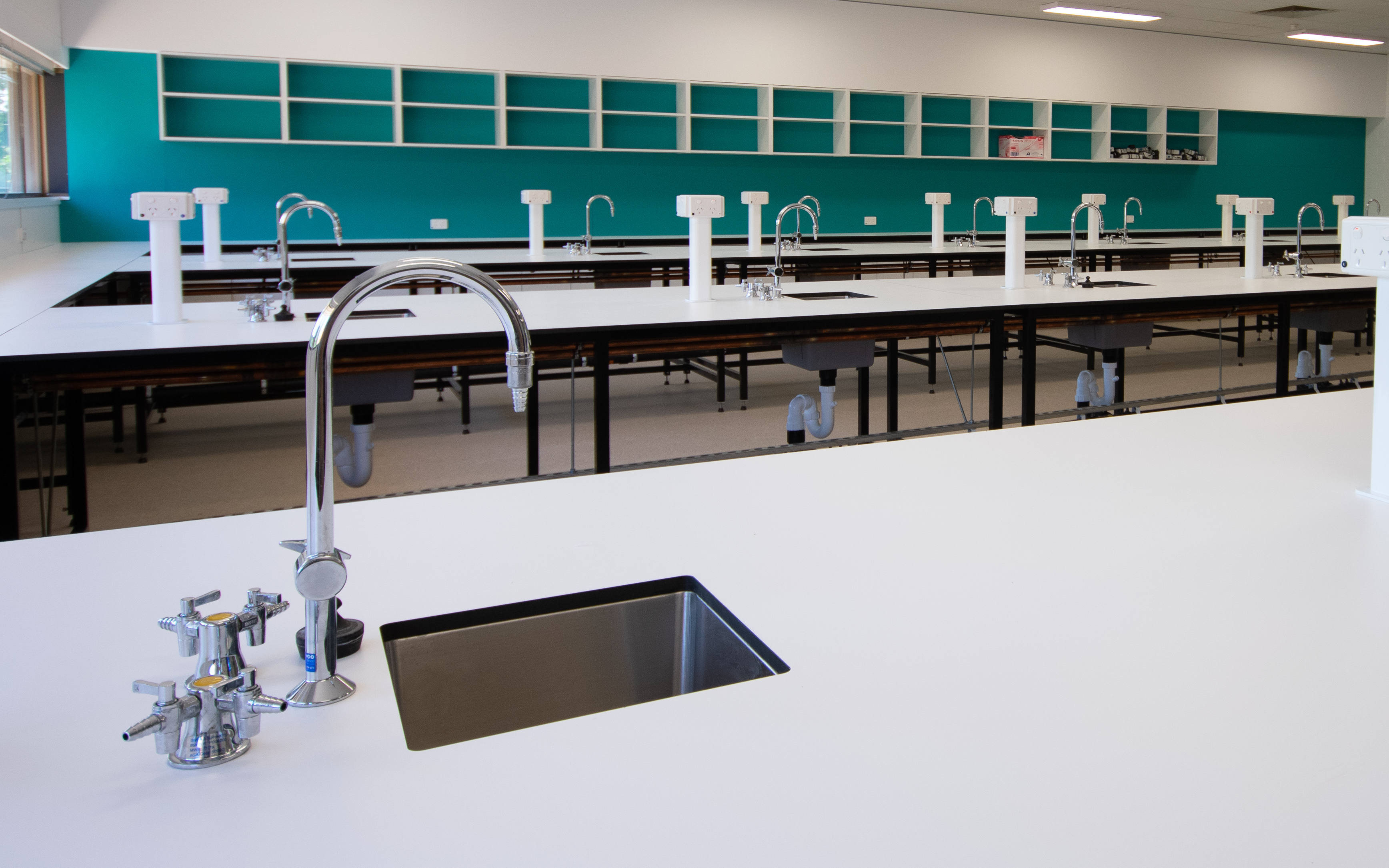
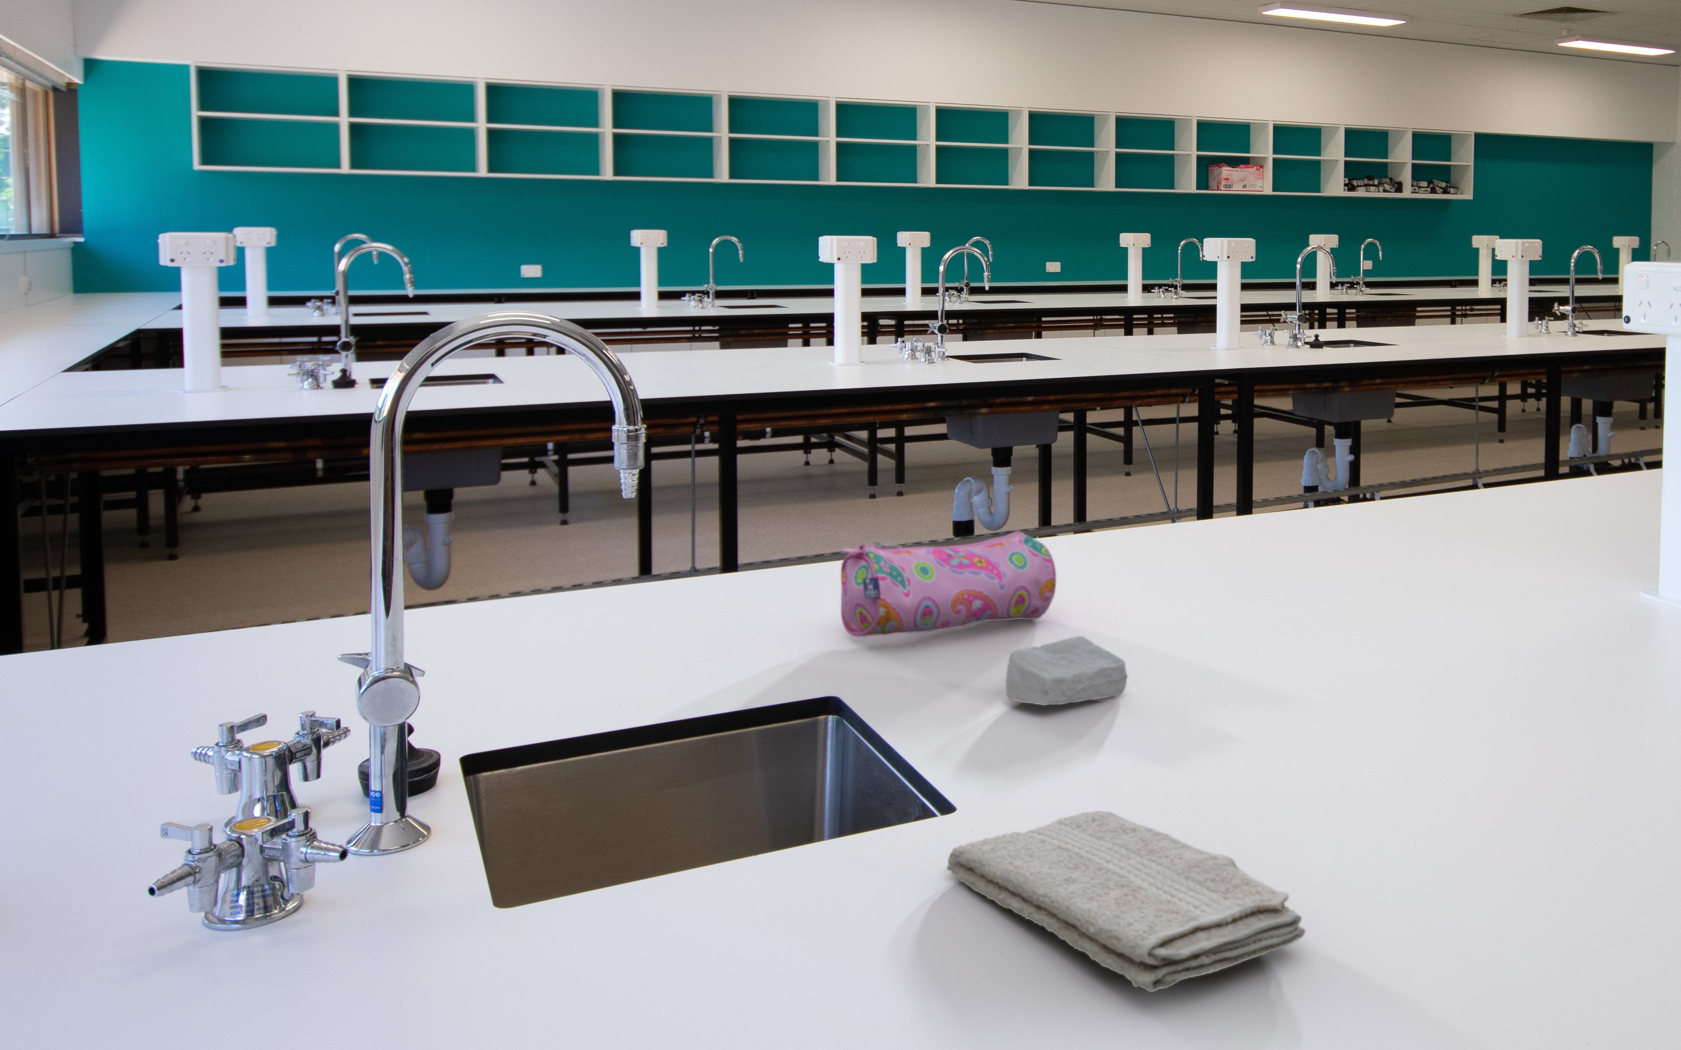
+ washcloth [946,810,1306,992]
+ soap bar [1006,635,1129,706]
+ pencil case [840,531,1057,638]
